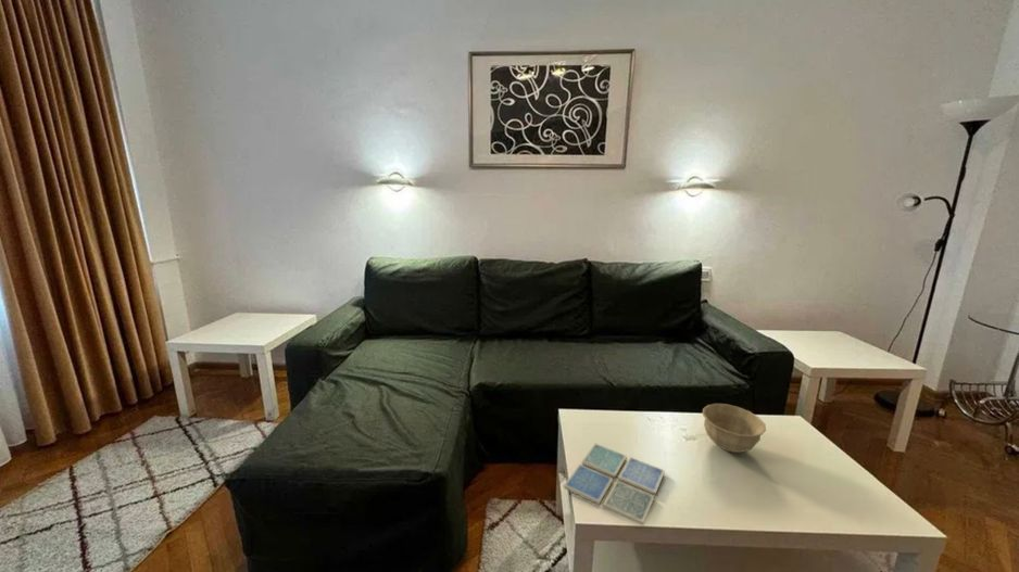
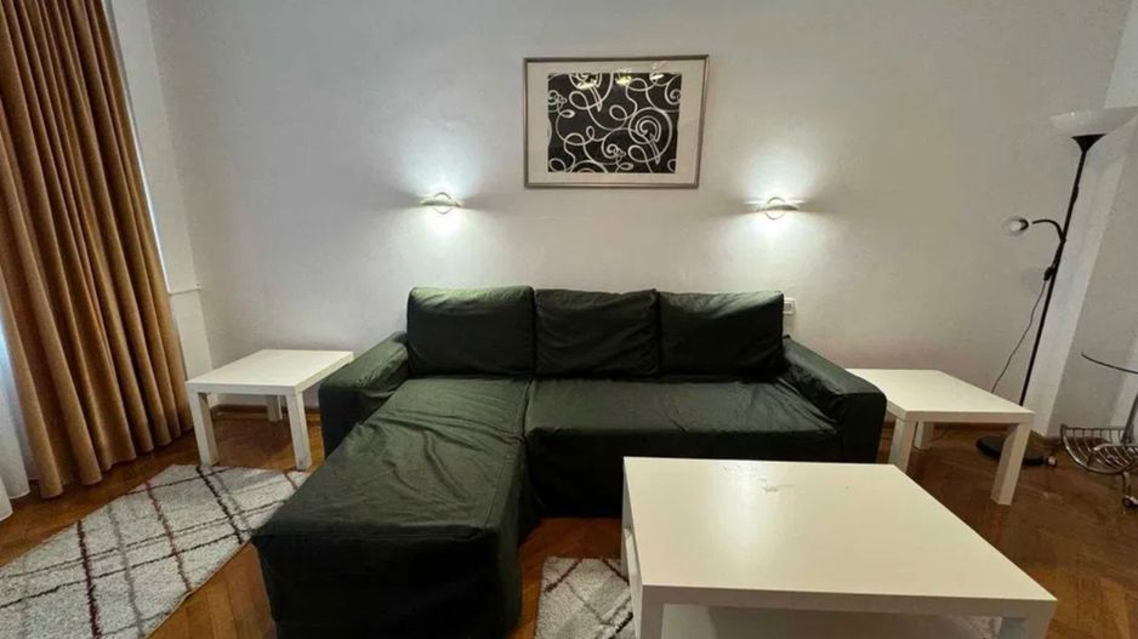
- drink coaster [563,443,666,526]
- bowl [702,403,767,454]
